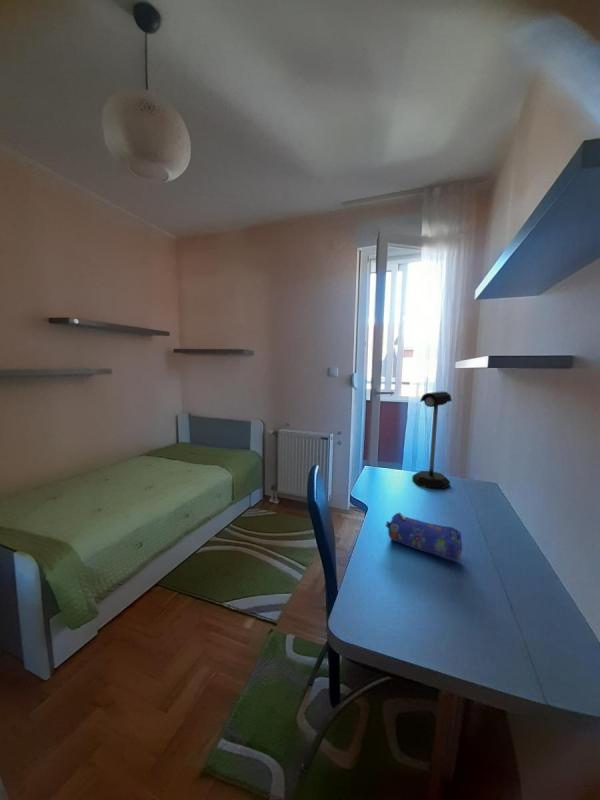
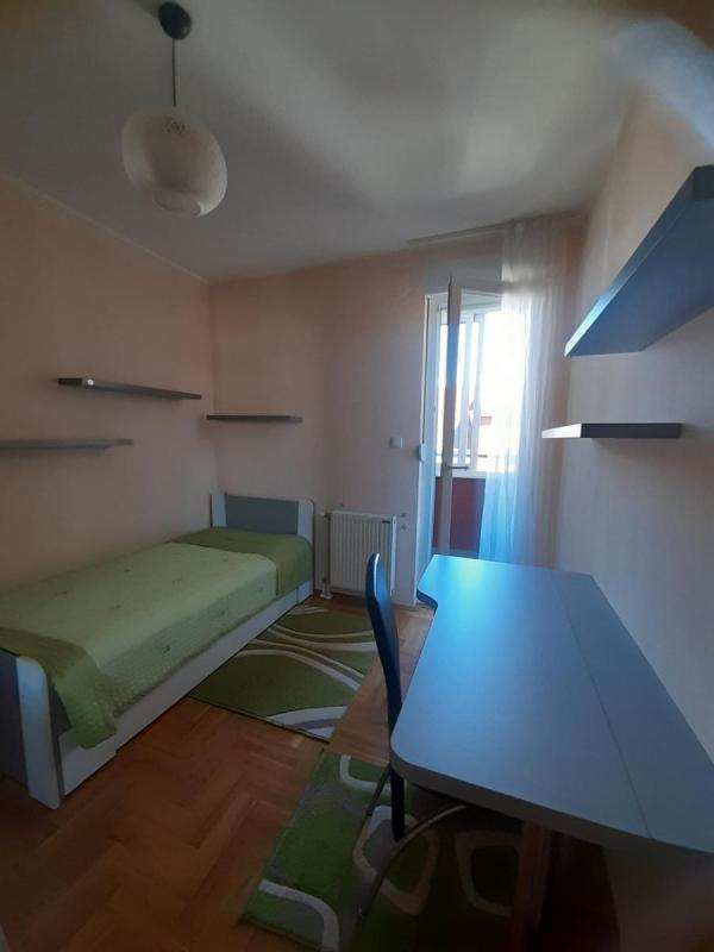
- pencil case [384,512,463,562]
- mailbox [411,390,453,489]
